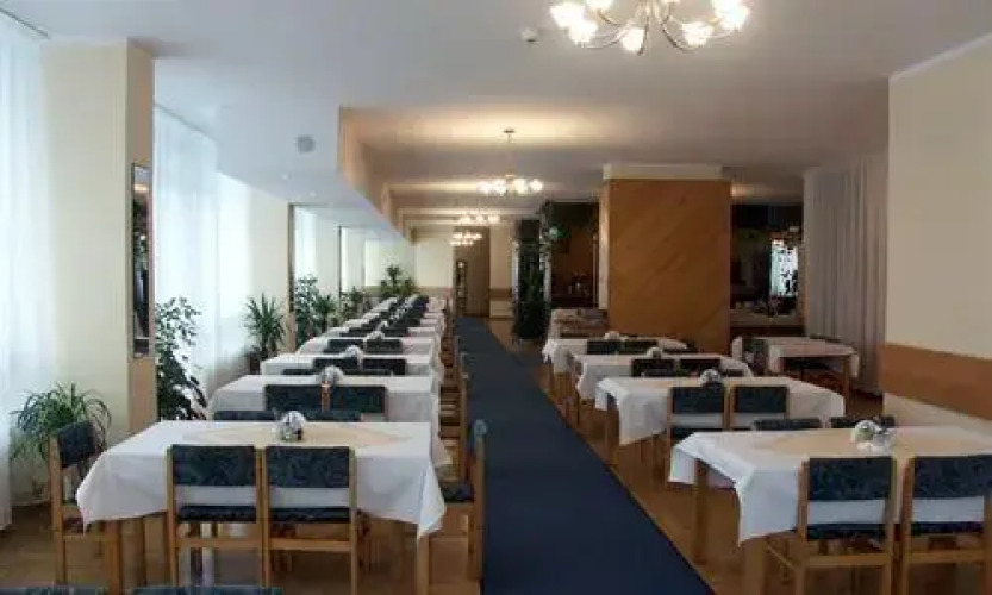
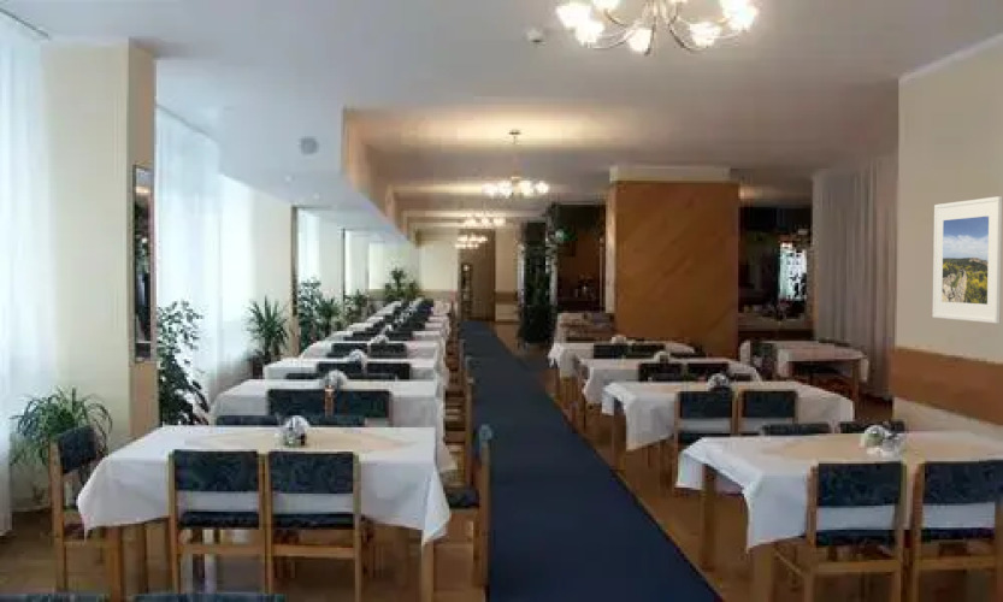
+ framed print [932,195,1003,324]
